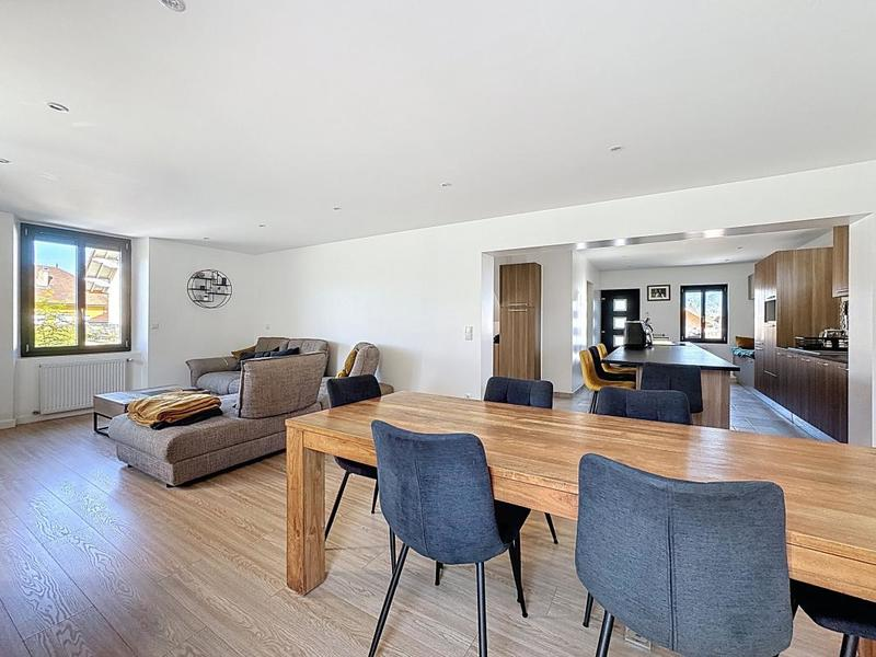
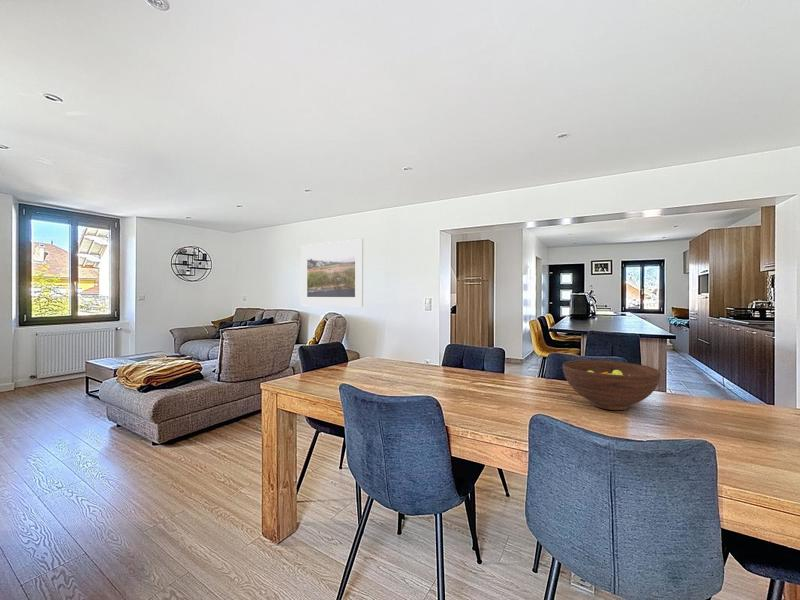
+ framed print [300,238,364,308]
+ fruit bowl [562,359,661,411]
